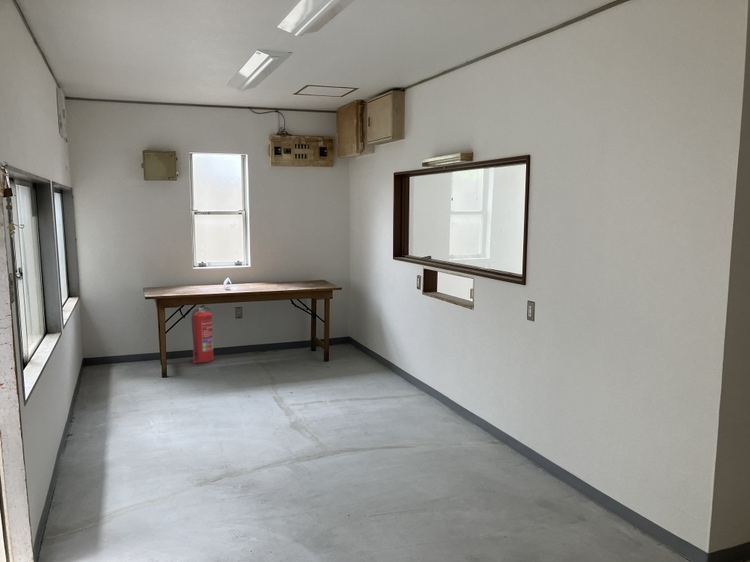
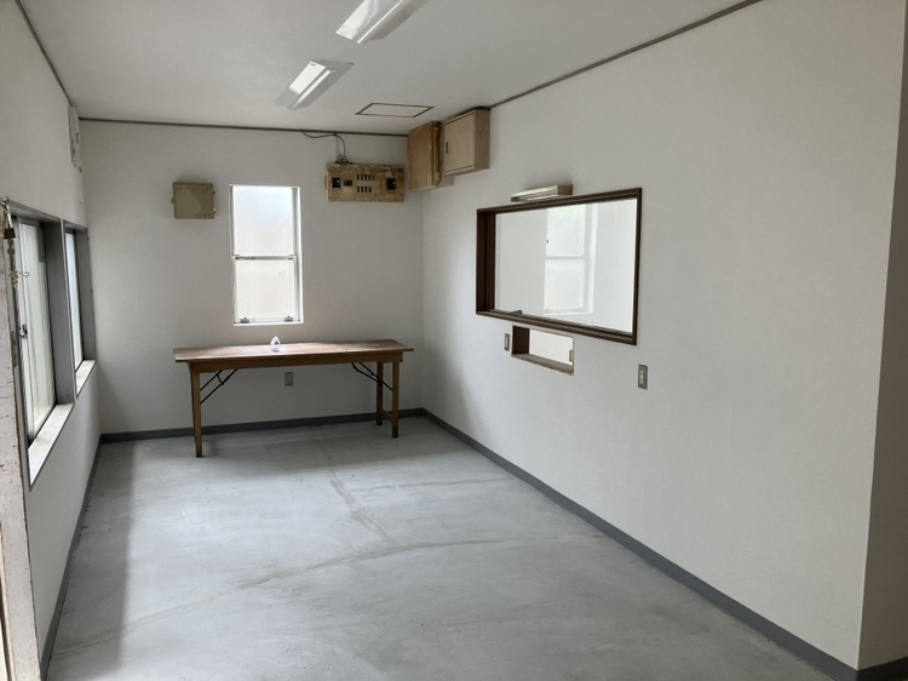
- fire extinguisher [191,304,215,364]
